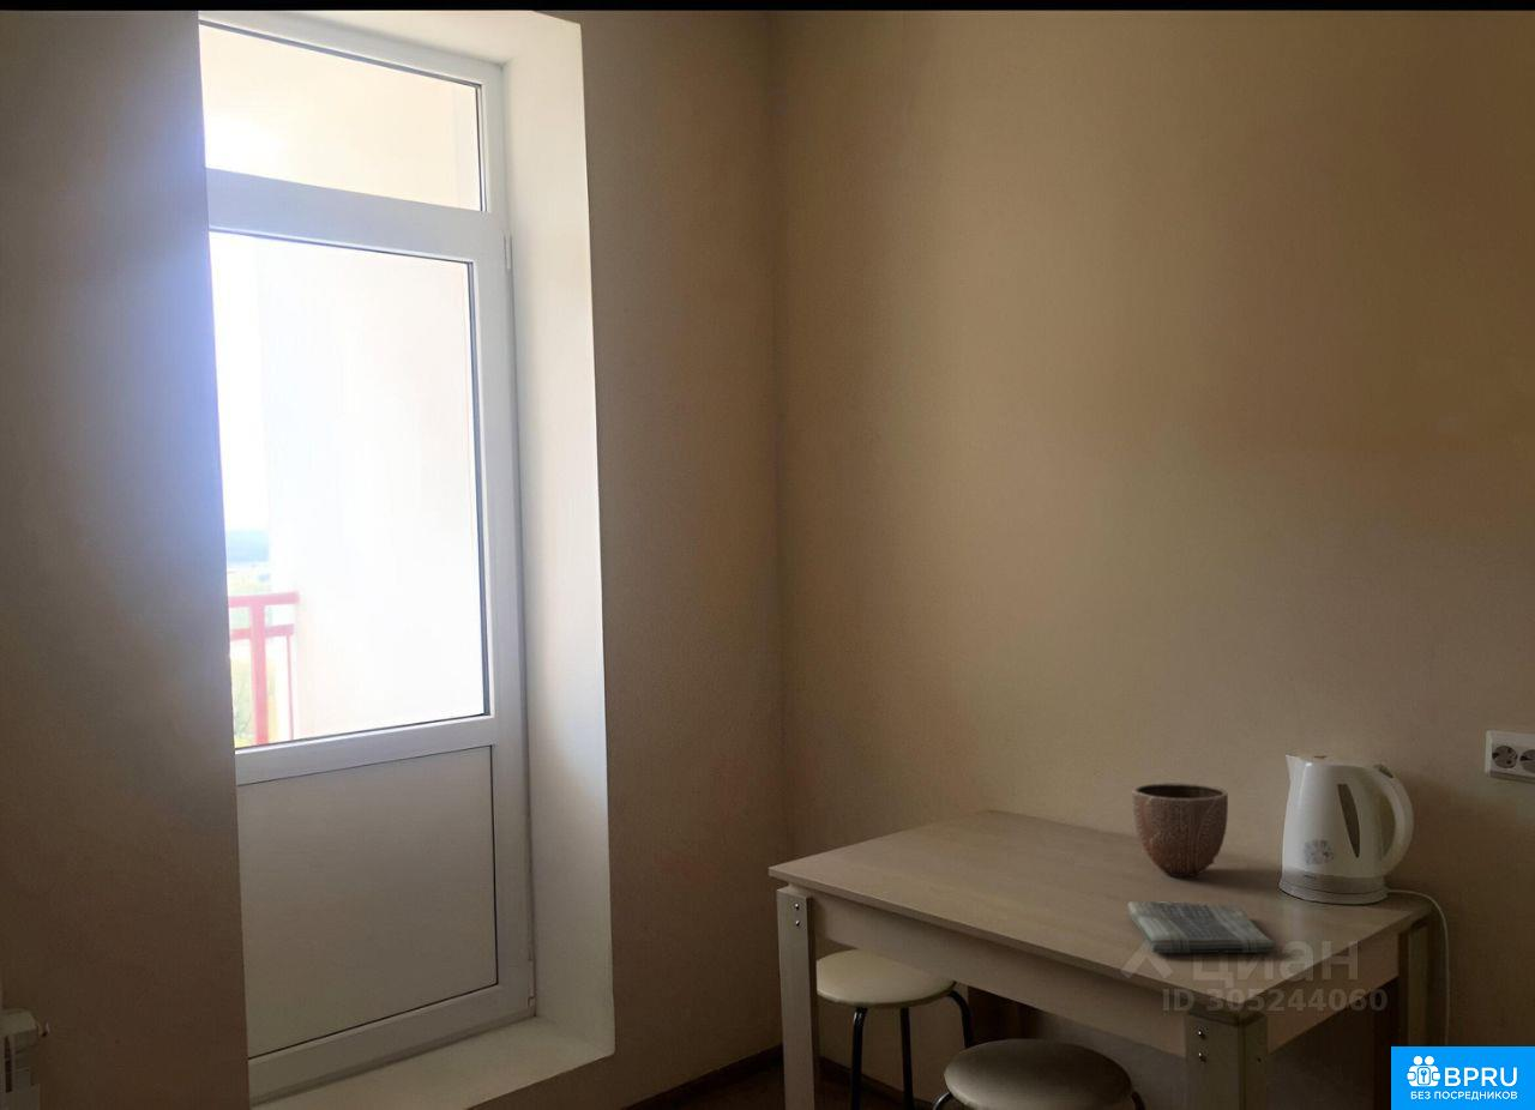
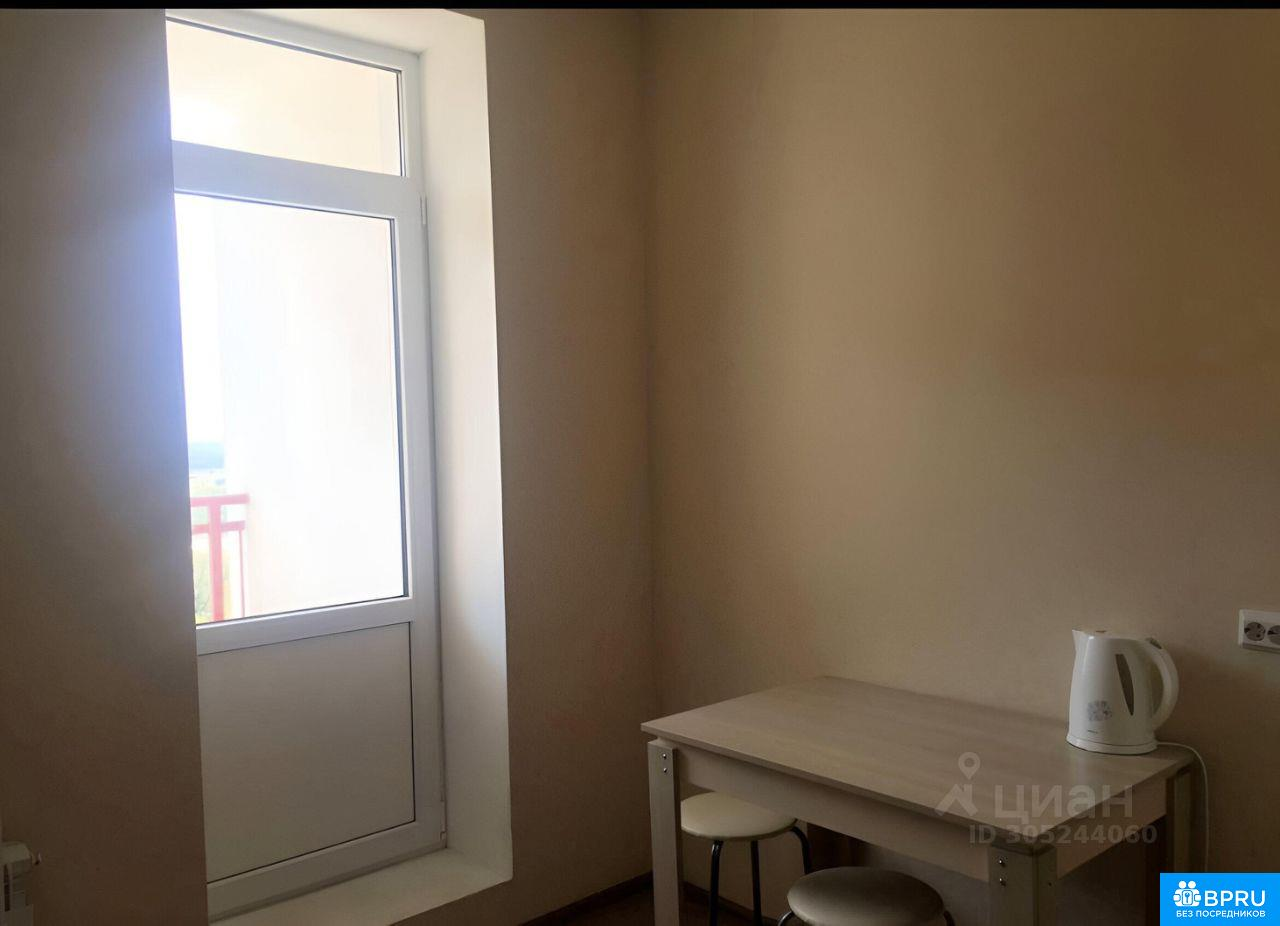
- decorative bowl [1131,782,1229,879]
- dish towel [1127,900,1277,954]
